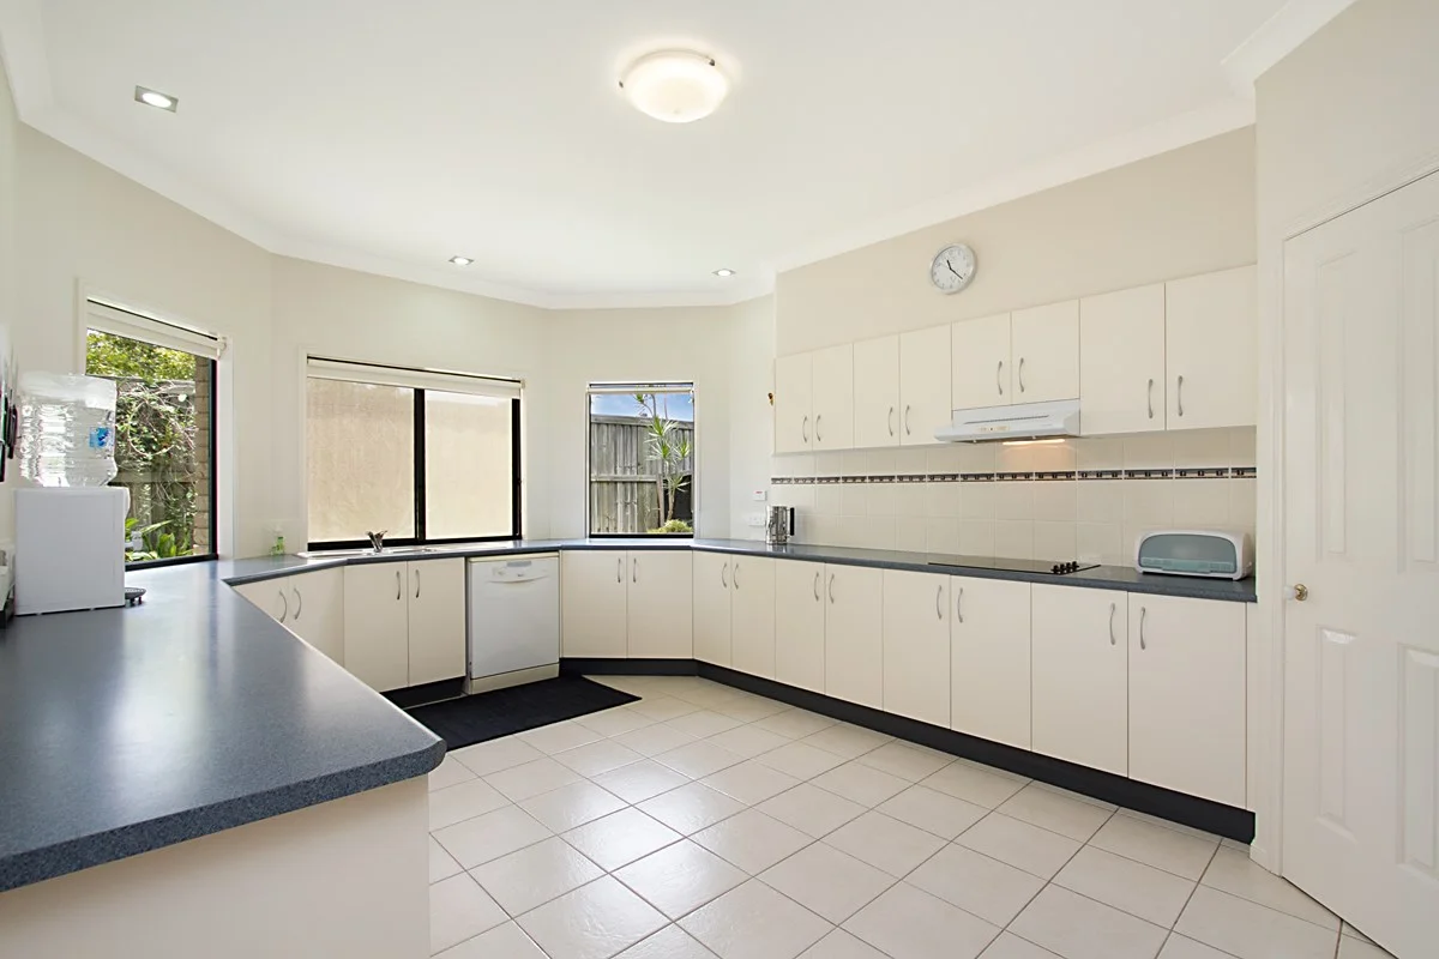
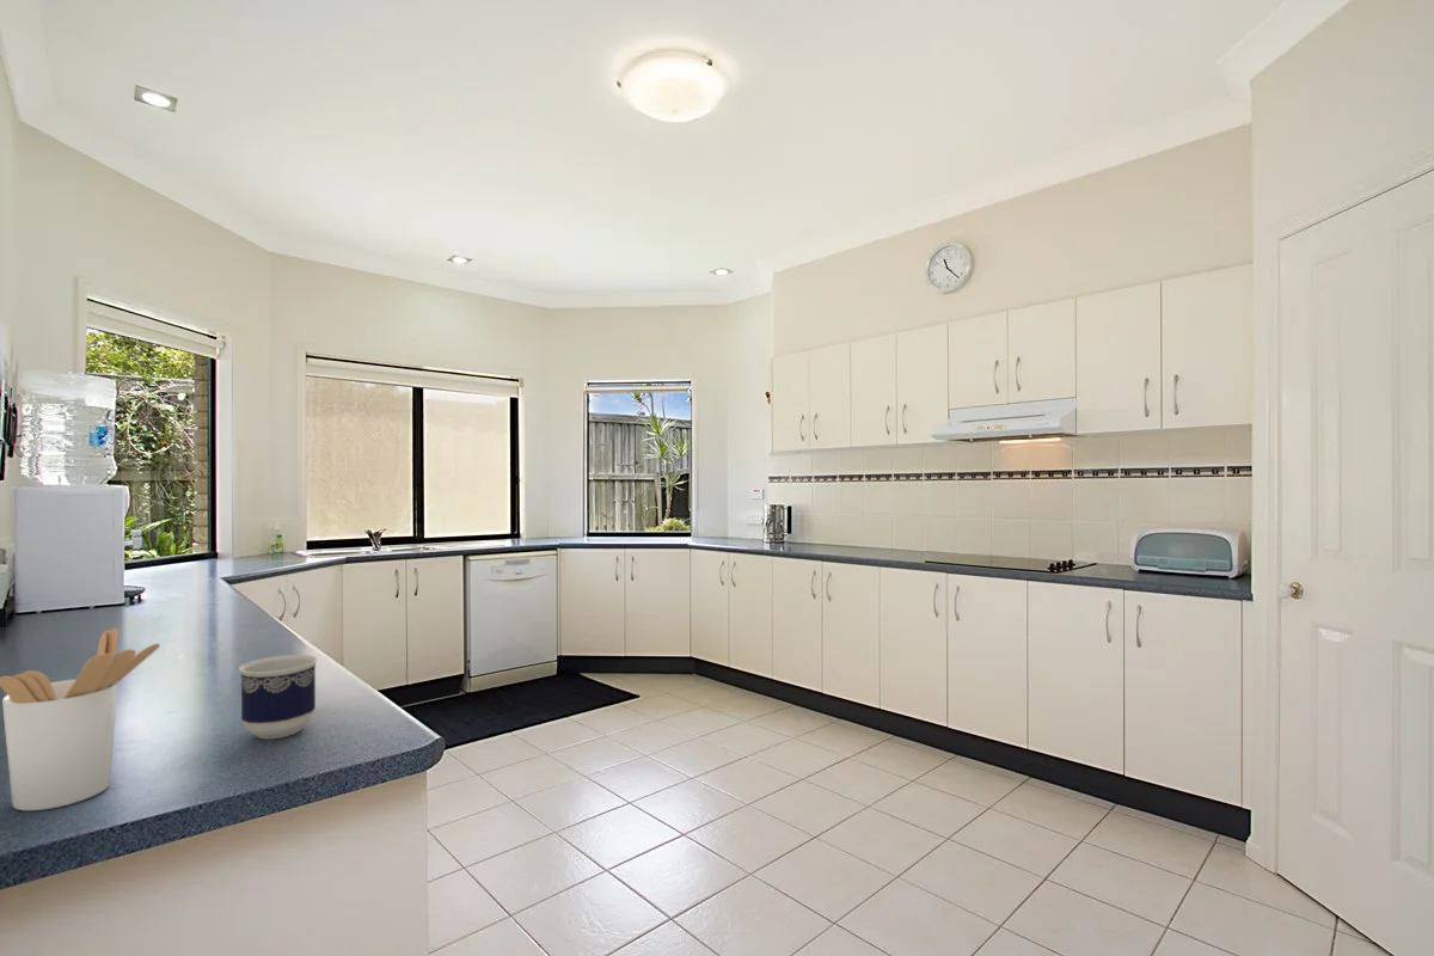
+ cup [238,654,318,740]
+ utensil holder [0,627,161,811]
